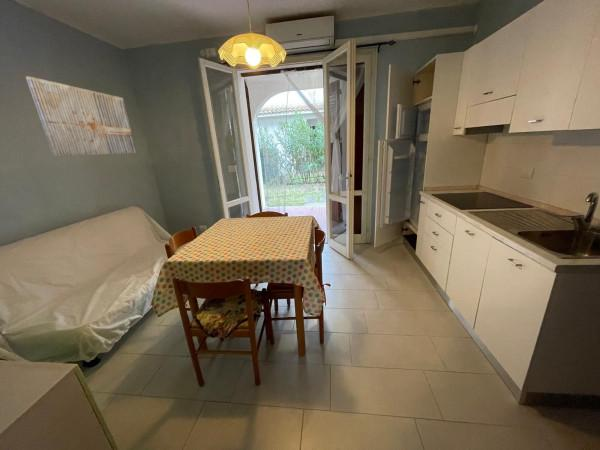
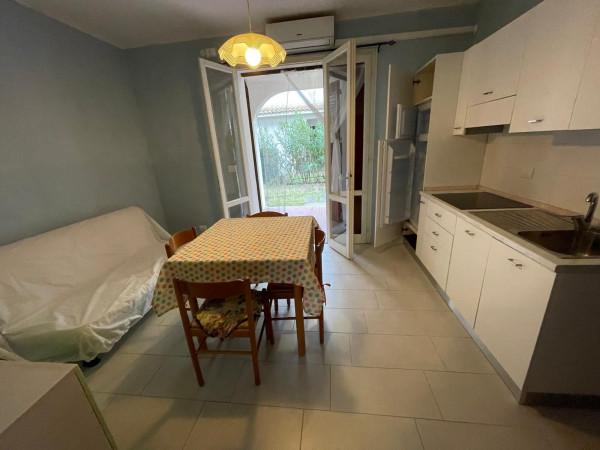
- wall art [25,75,137,157]
